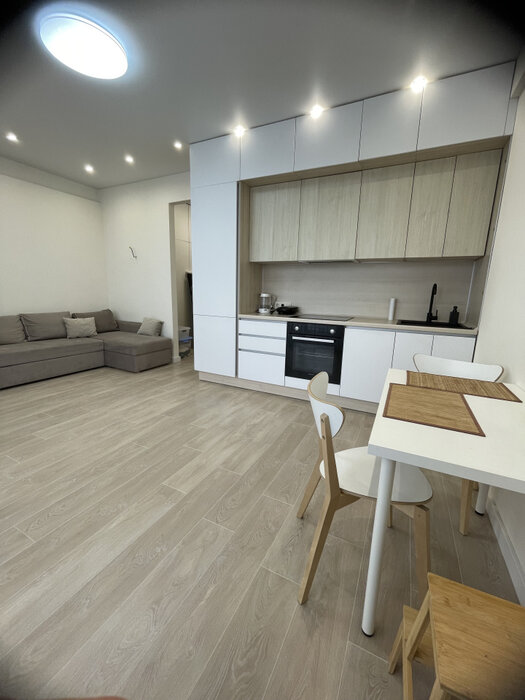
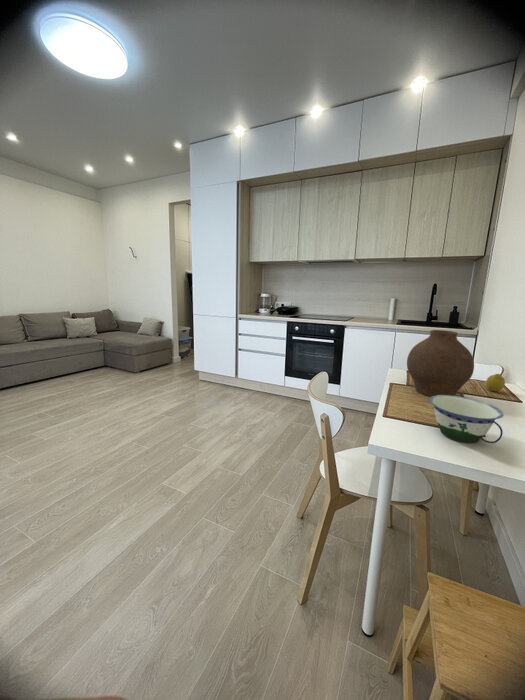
+ bowl [428,395,504,444]
+ fruit [485,373,506,392]
+ vase [406,329,475,397]
